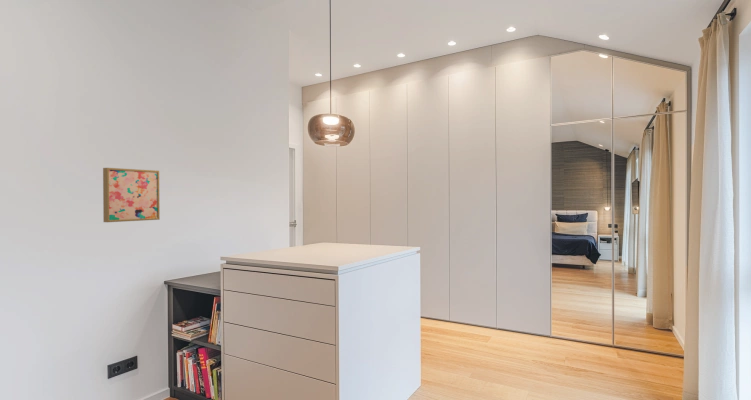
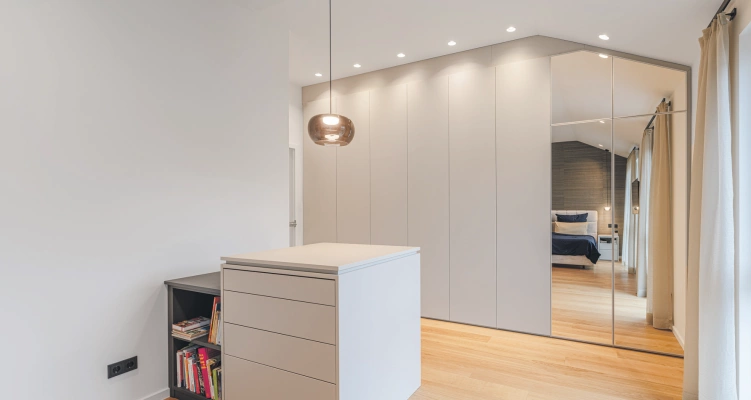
- wall art [102,167,161,223]
